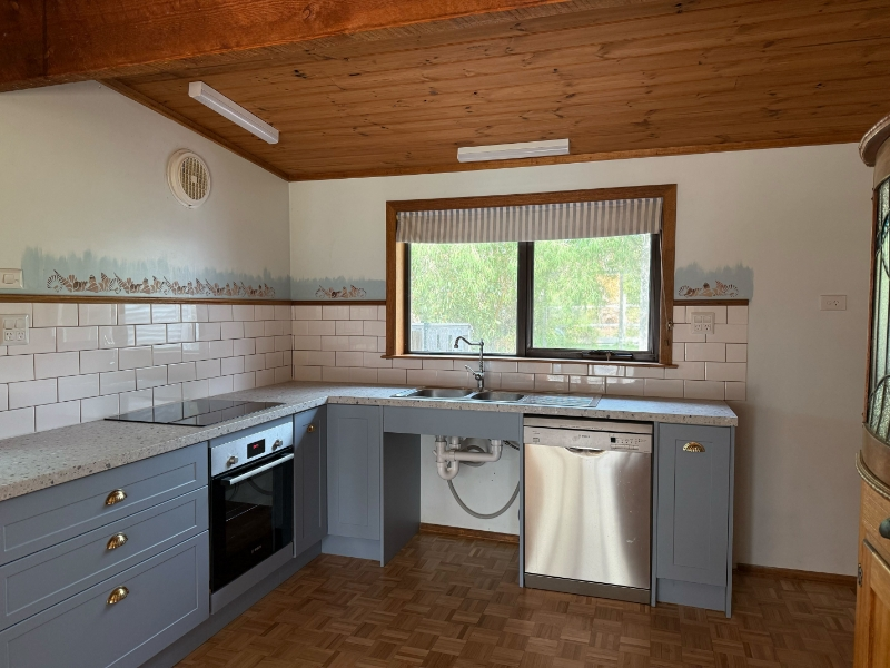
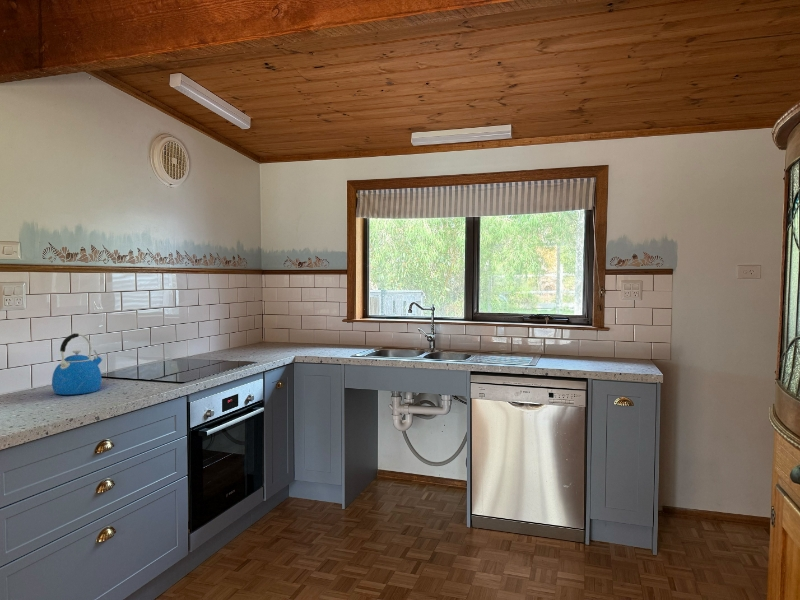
+ kettle [51,332,103,396]
